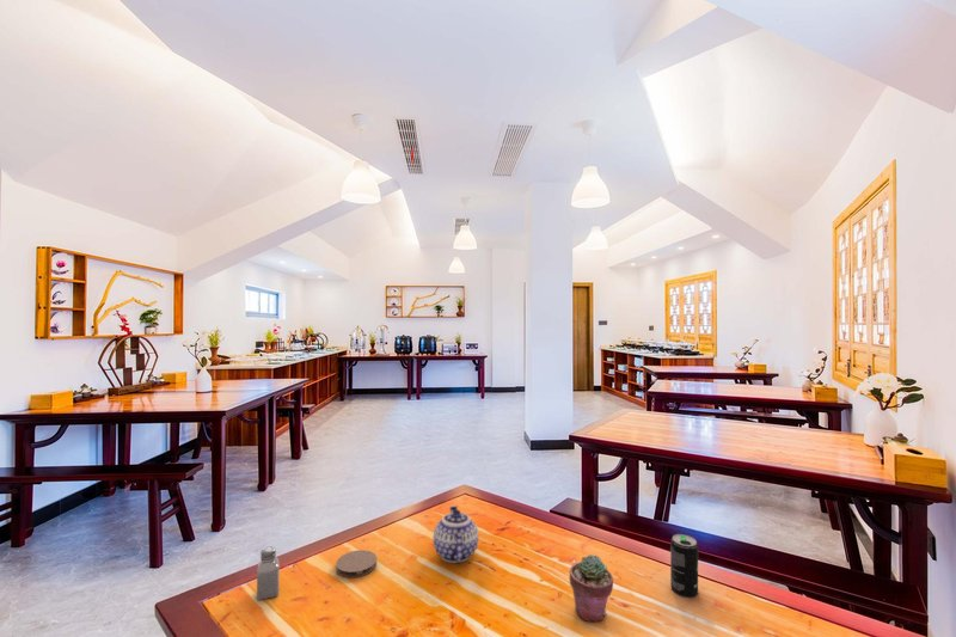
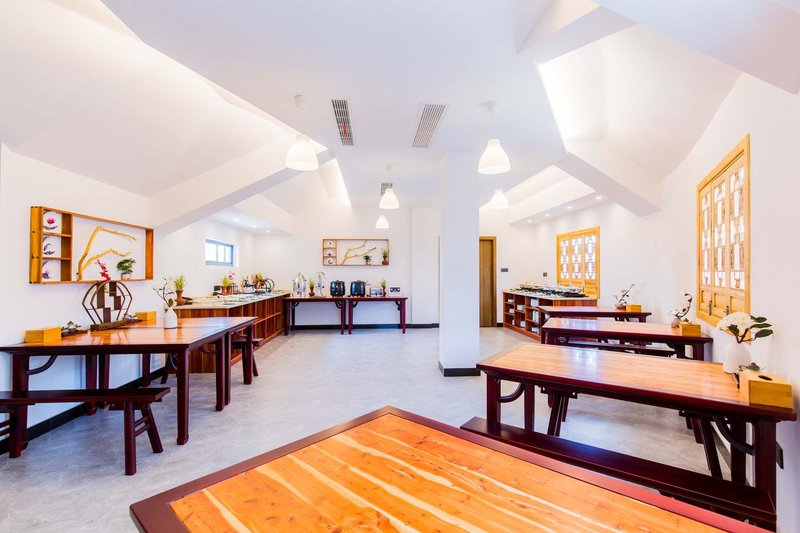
- teapot [433,504,479,564]
- potted succulent [569,553,614,623]
- saltshaker [256,545,281,601]
- coaster [335,549,378,578]
- beverage can [669,533,699,599]
